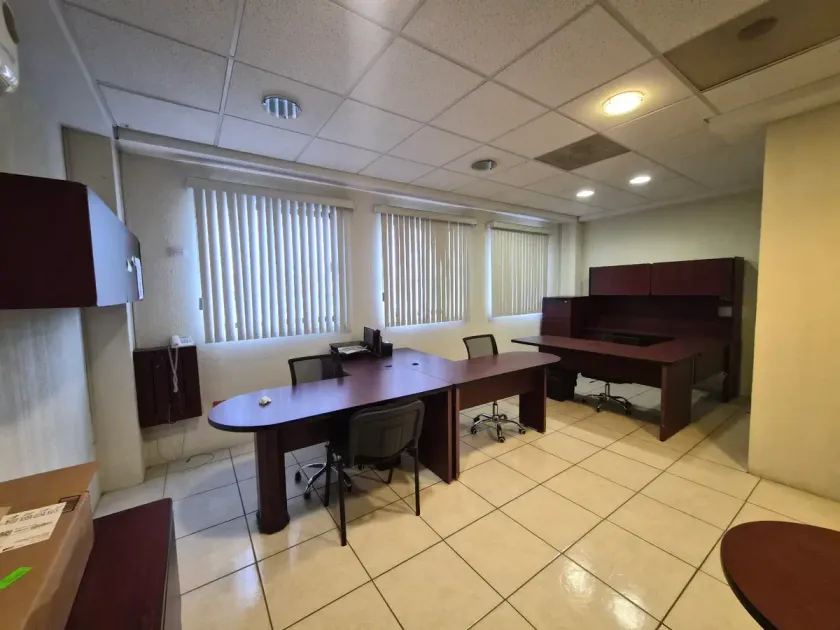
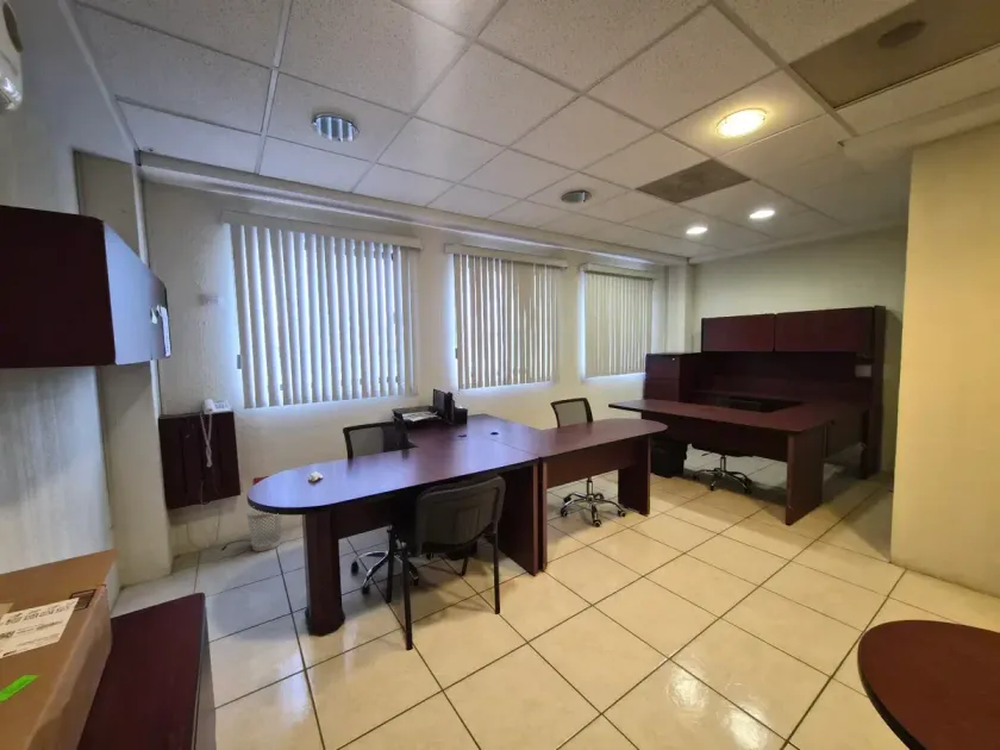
+ wastebasket [245,507,283,552]
